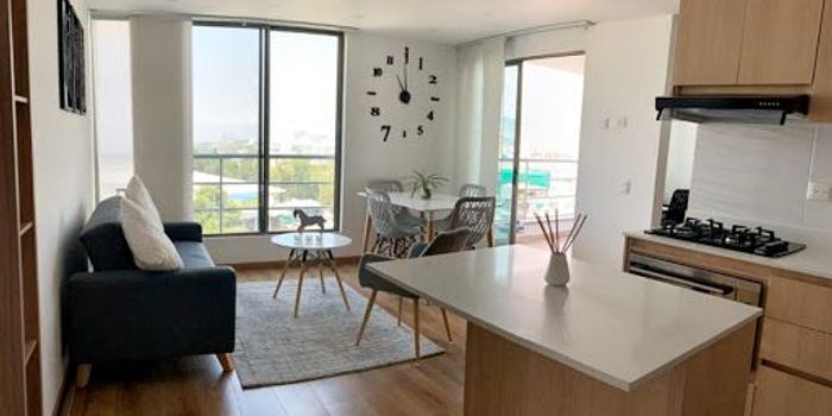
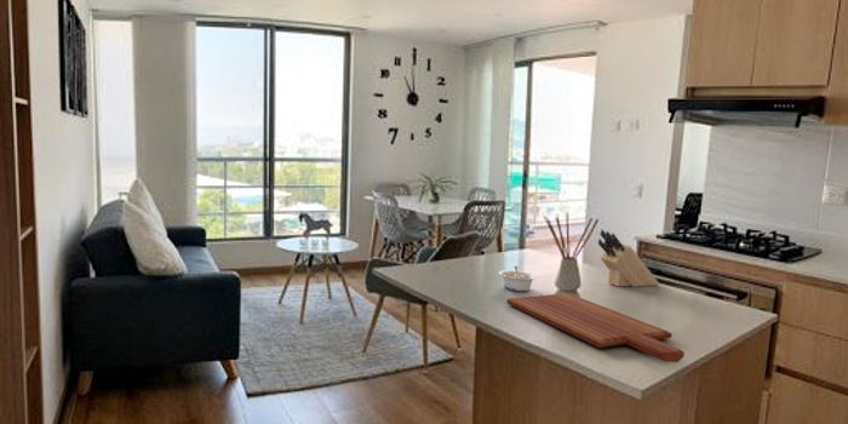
+ knife block [597,228,660,288]
+ cutting board [505,292,686,363]
+ legume [498,265,537,292]
